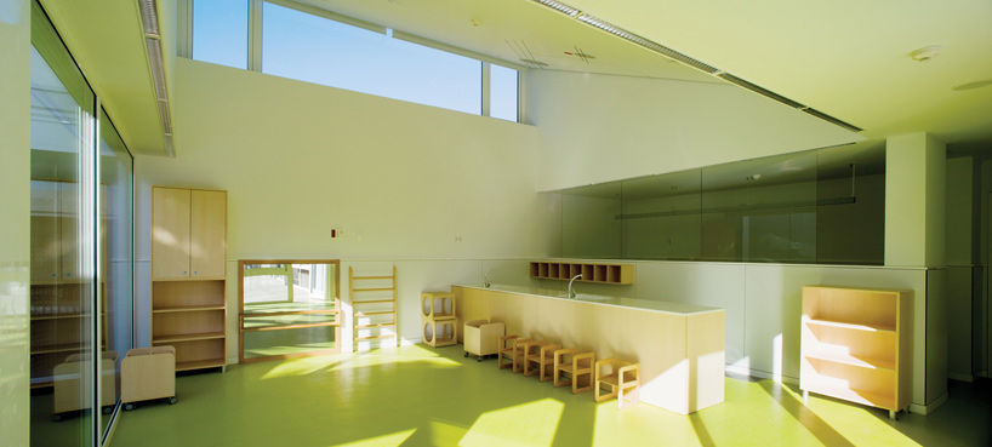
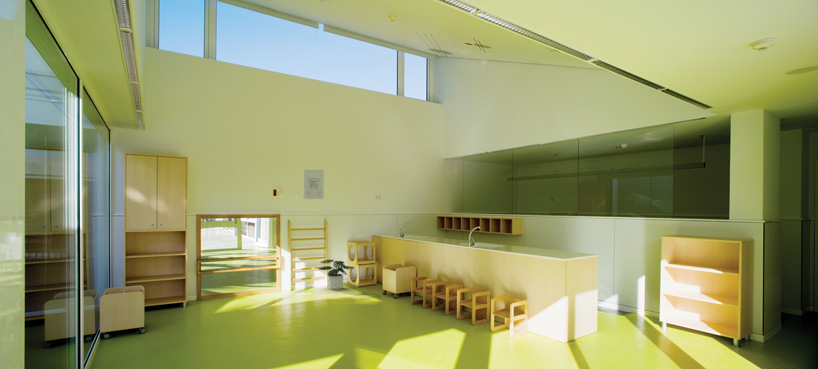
+ potted plant [317,259,355,291]
+ wall art [302,169,325,200]
